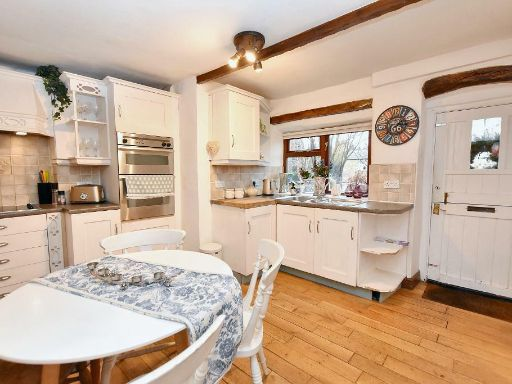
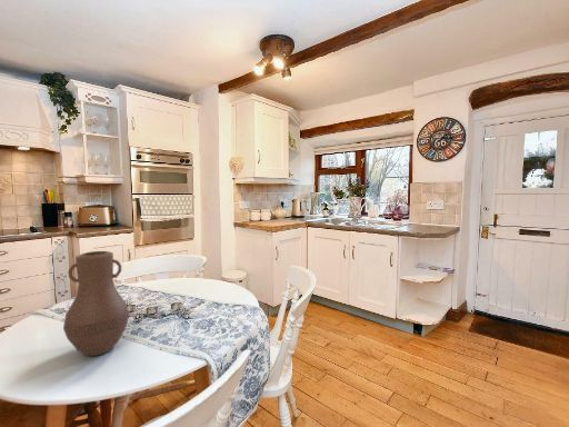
+ vase [62,250,130,357]
